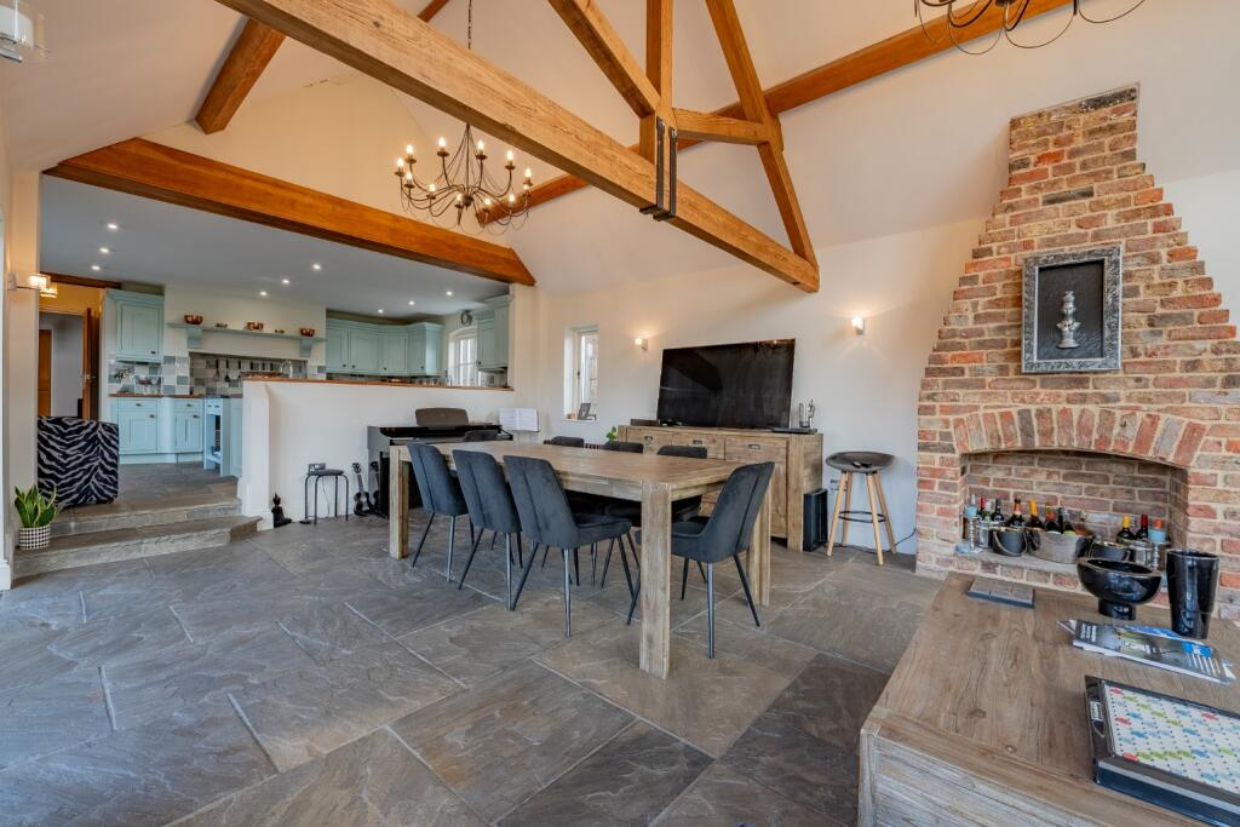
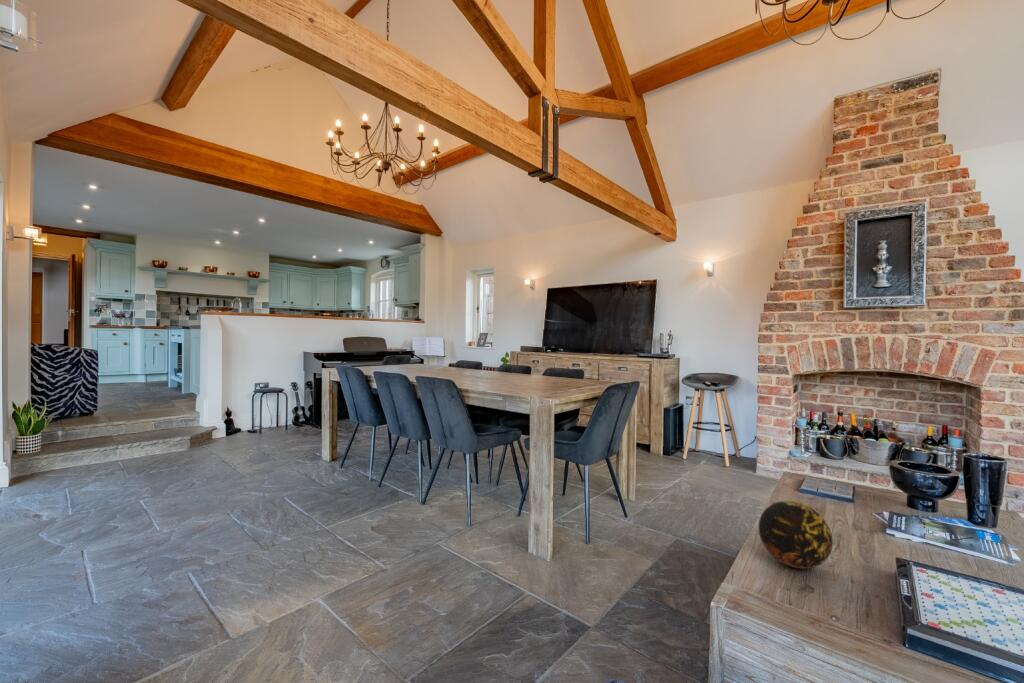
+ decorative orb [757,500,834,570]
